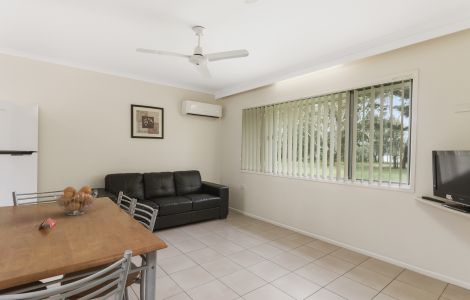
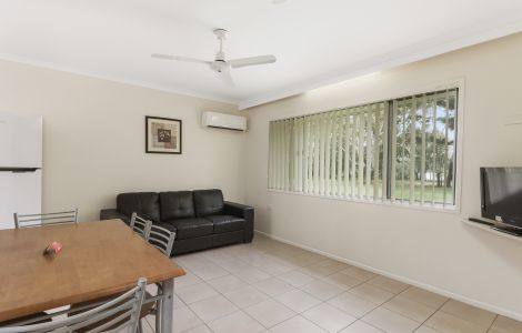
- fruit basket [53,185,98,216]
